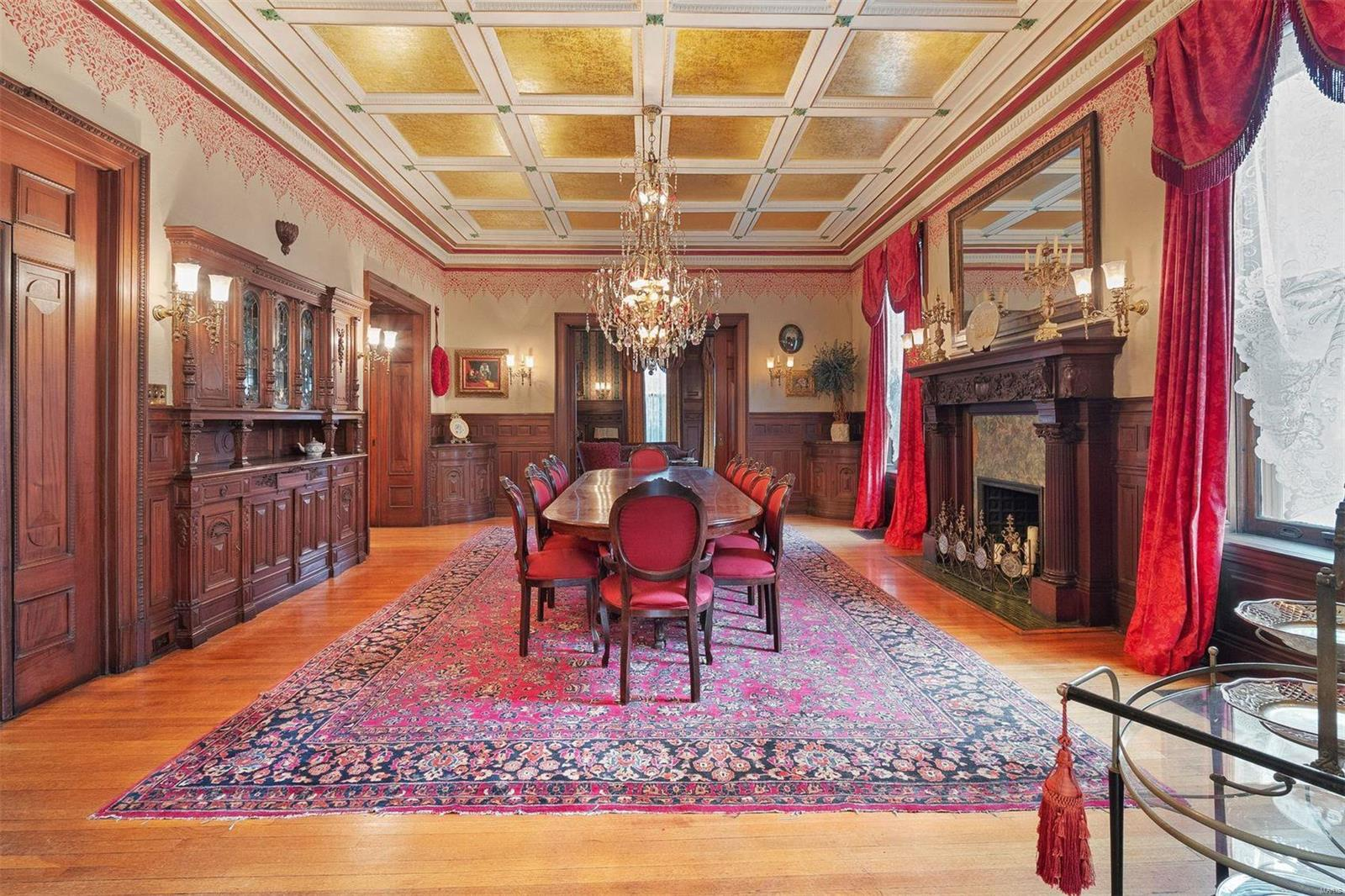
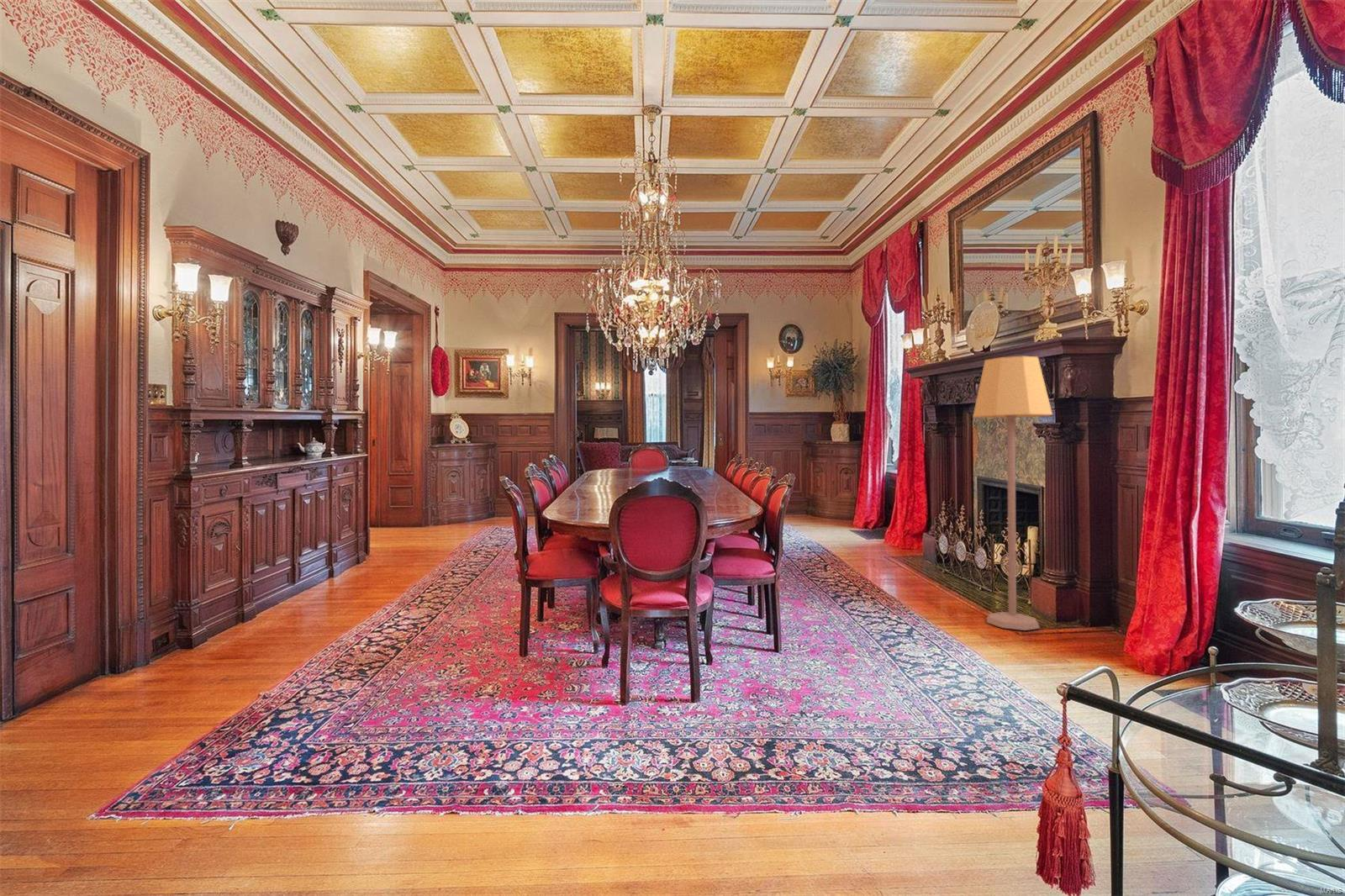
+ lamp [972,356,1053,631]
